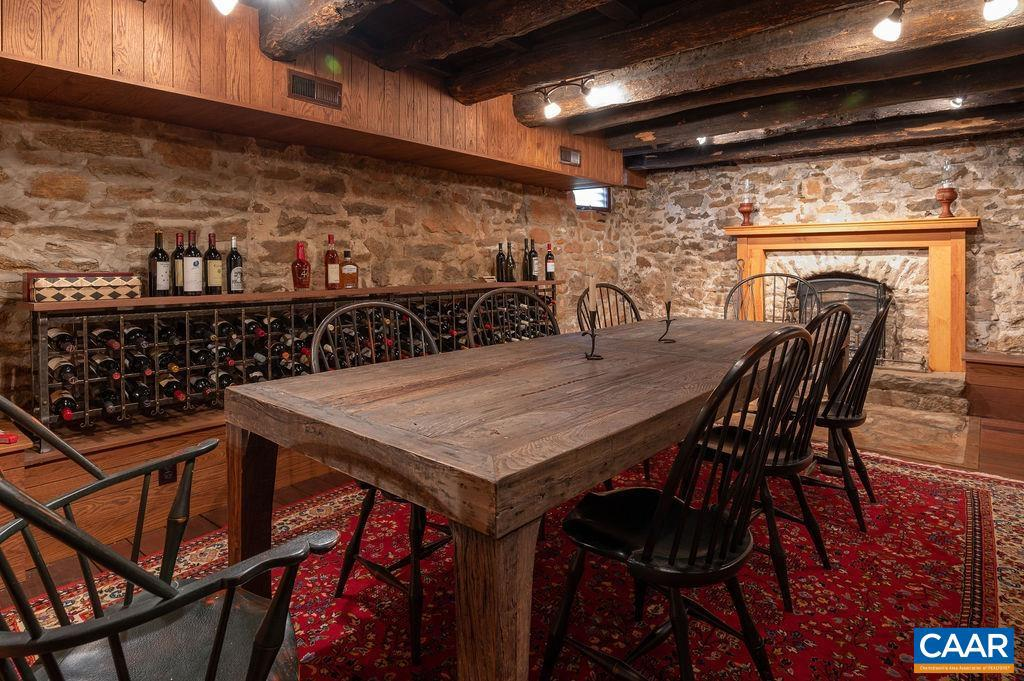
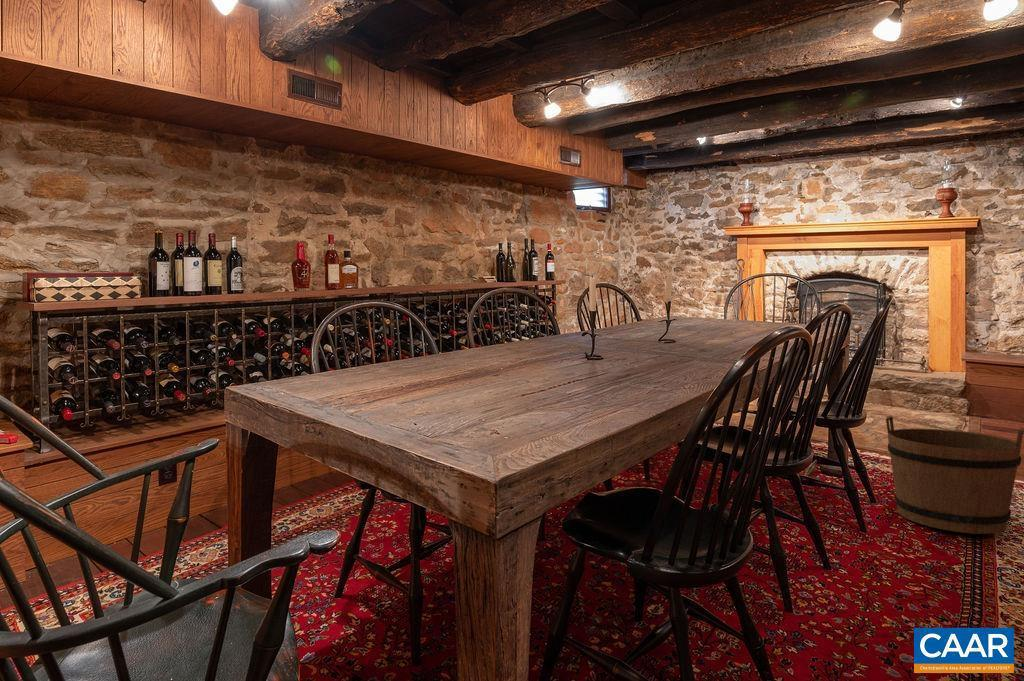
+ bucket [885,415,1024,535]
